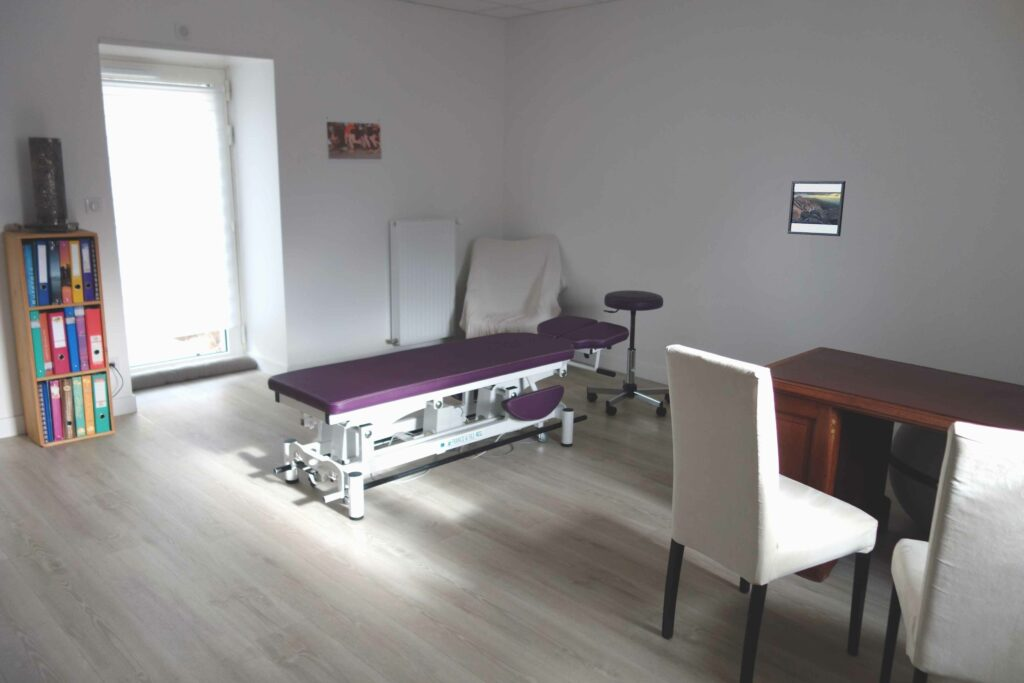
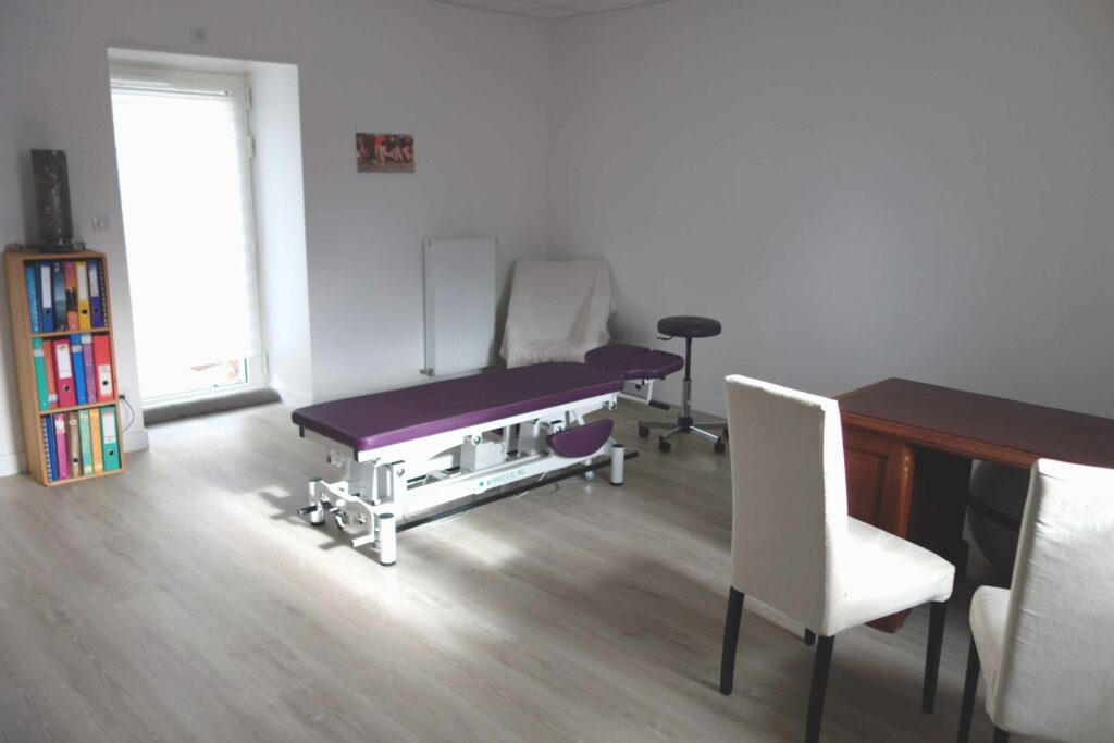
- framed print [787,180,847,237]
